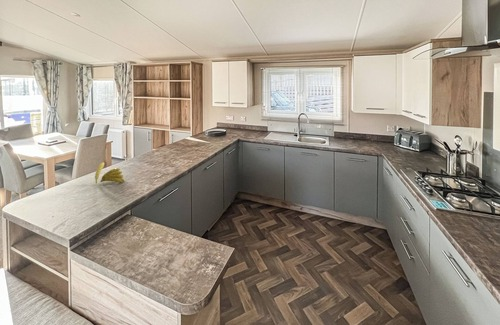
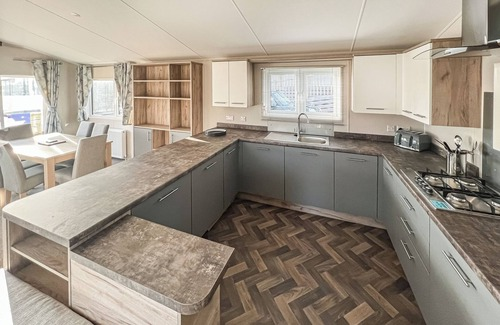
- banana [94,162,125,184]
